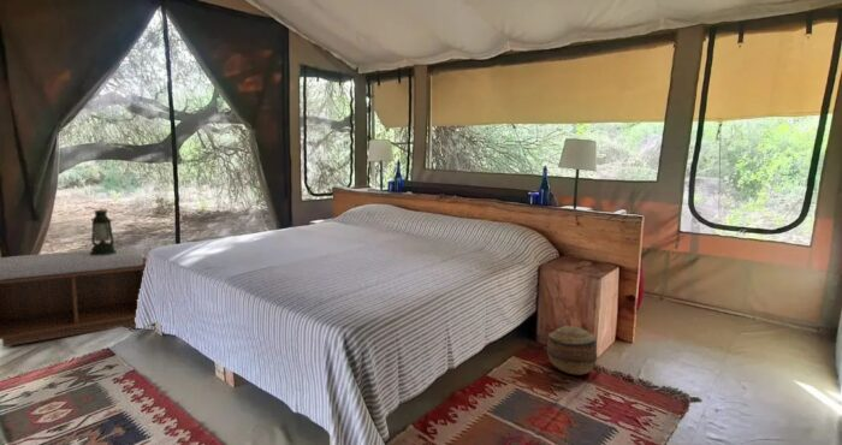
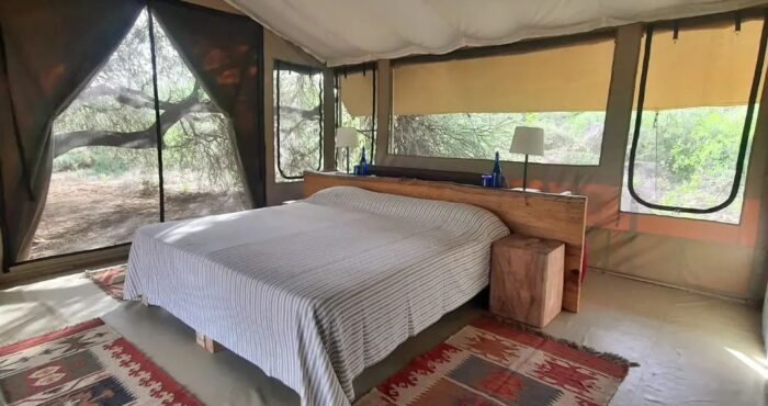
- lantern [90,203,117,255]
- bench [0,247,148,348]
- basket [546,325,598,376]
